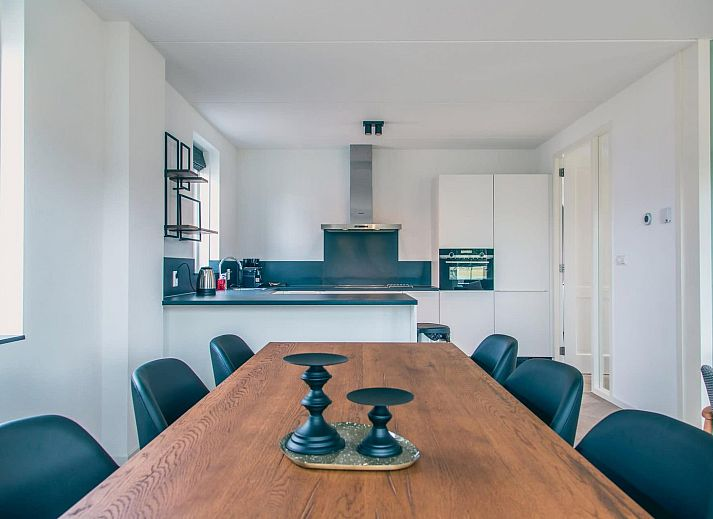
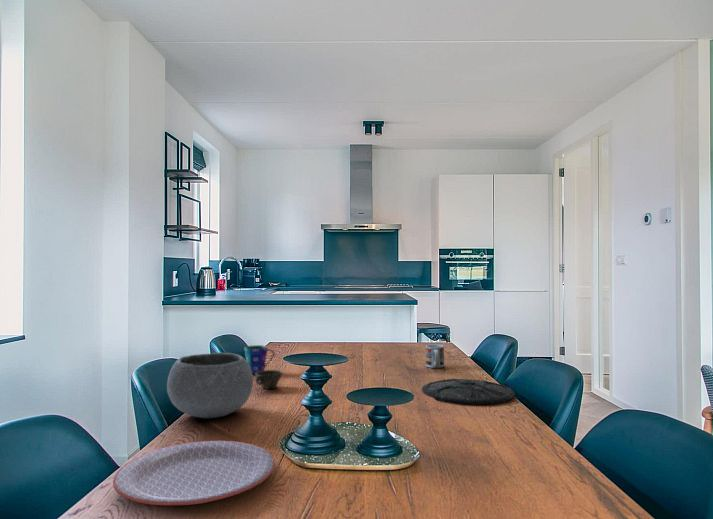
+ cup [243,344,275,375]
+ plate [112,440,276,506]
+ bowl [166,352,254,419]
+ plate [421,378,516,406]
+ cup [425,344,445,369]
+ cup [254,369,284,390]
